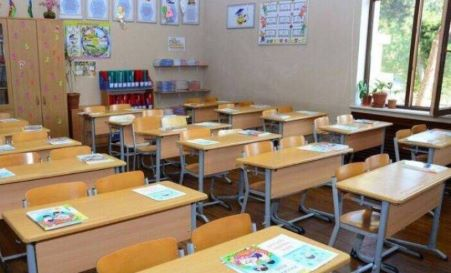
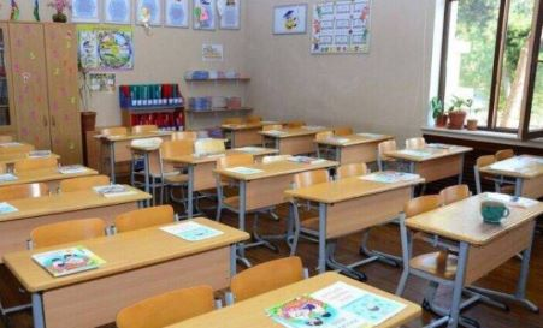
+ cup [479,199,512,225]
